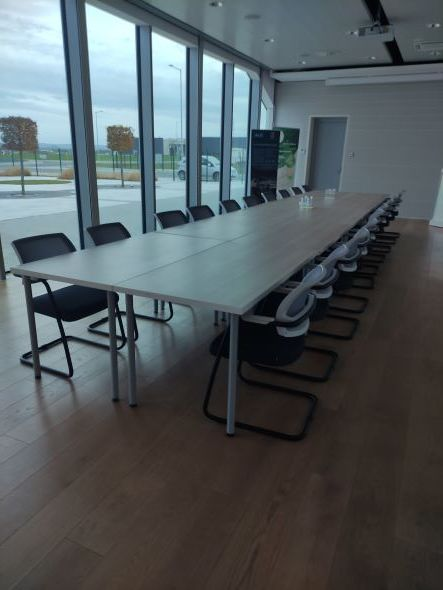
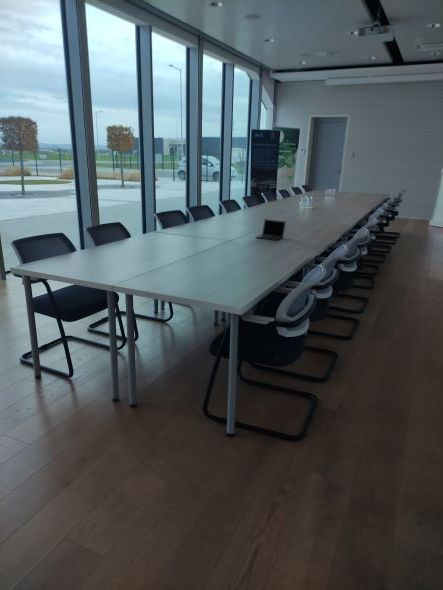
+ laptop [255,218,287,241]
